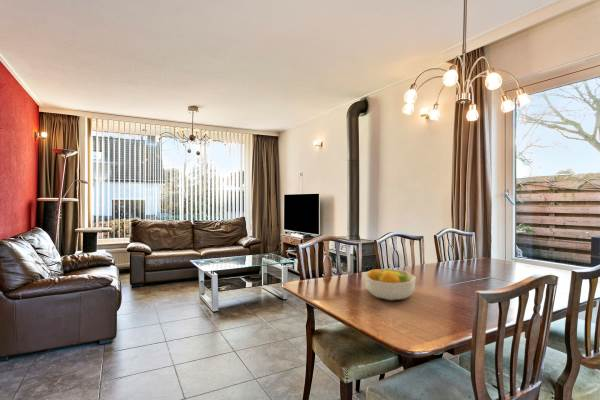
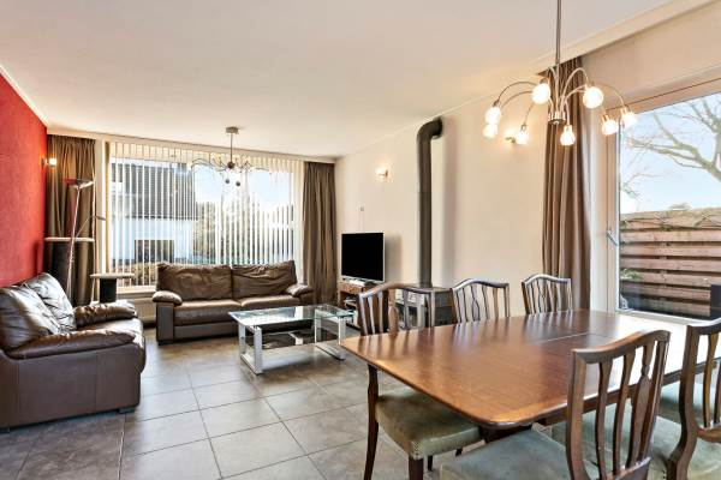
- fruit bowl [363,268,417,301]
